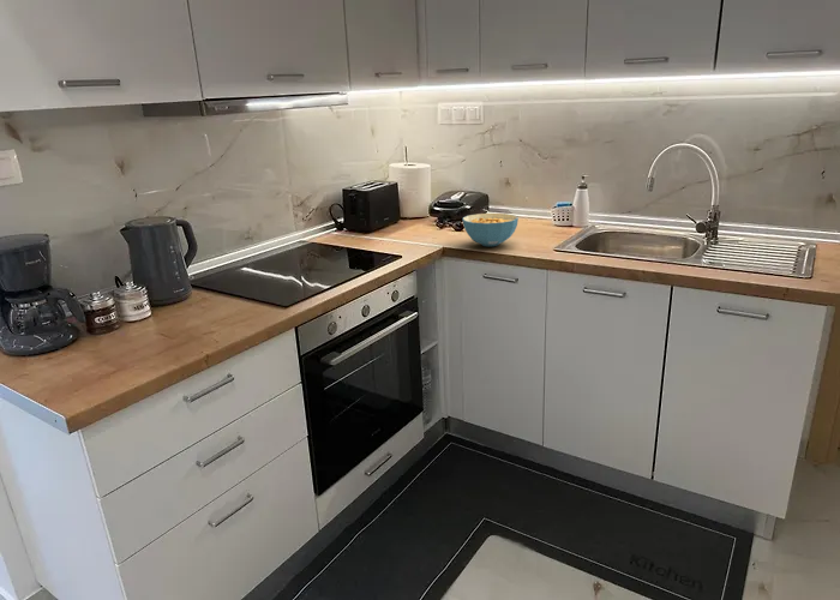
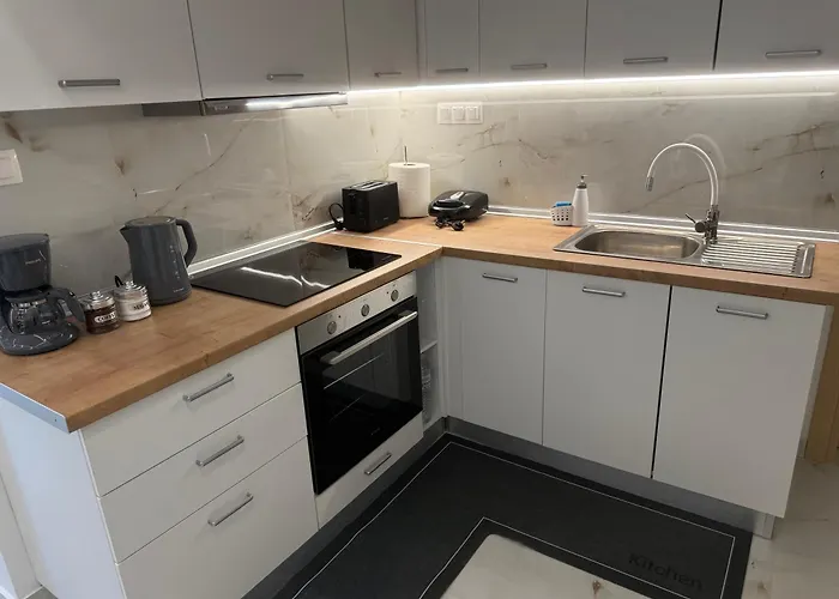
- cereal bowl [462,212,520,247]
